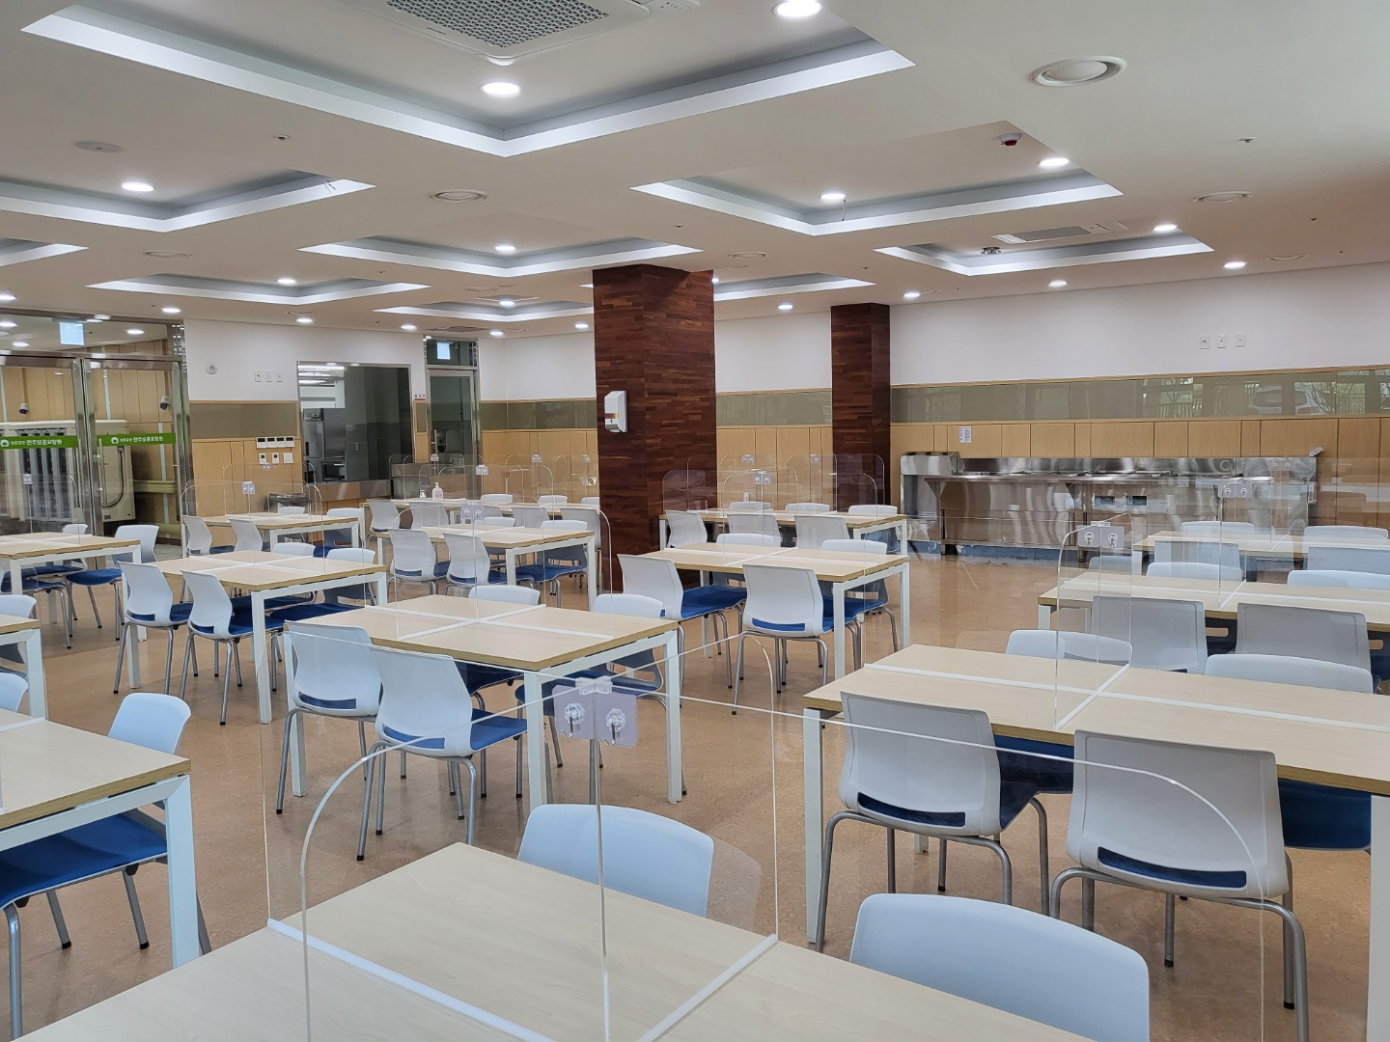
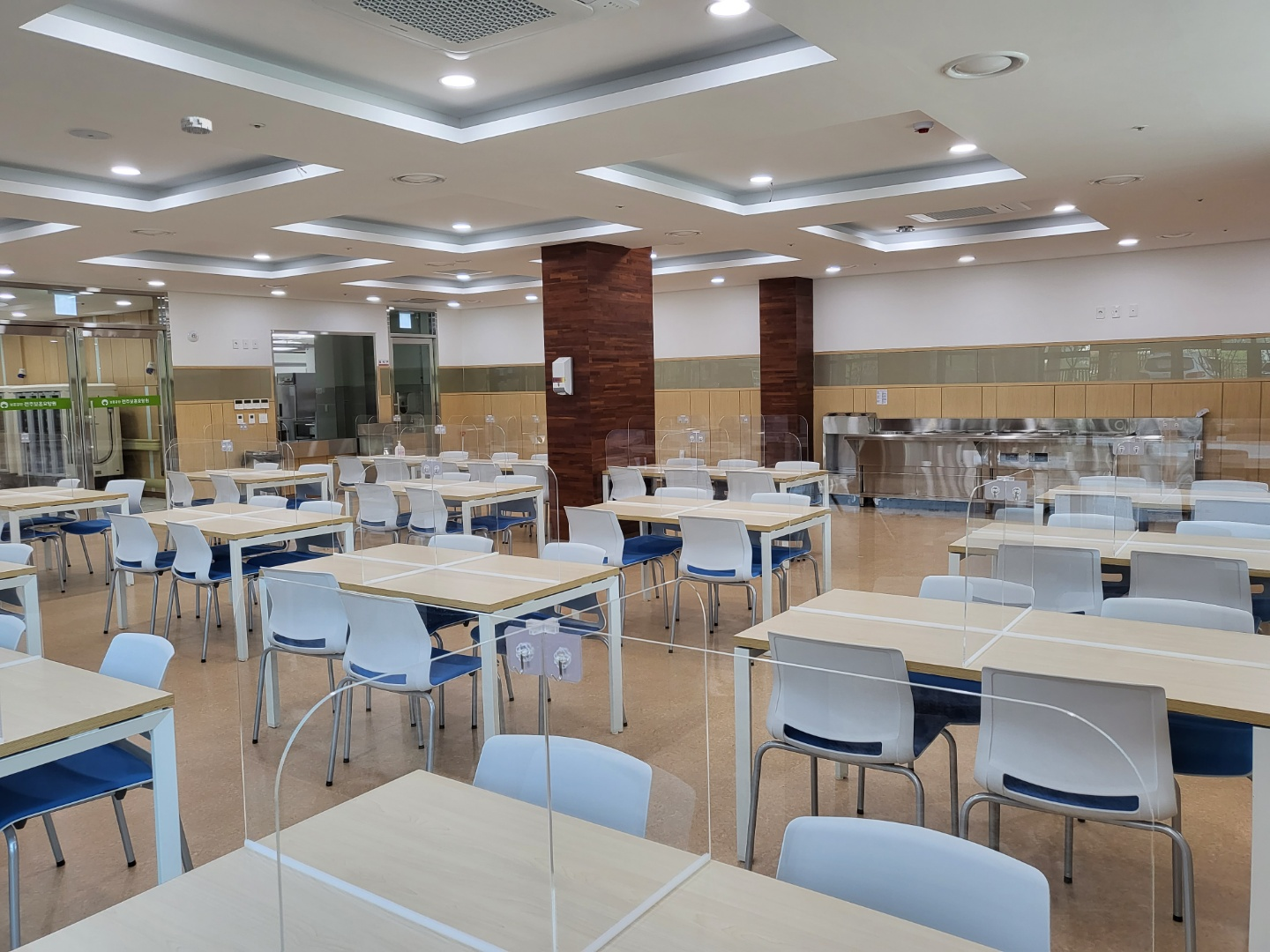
+ smoke detector [180,115,213,135]
